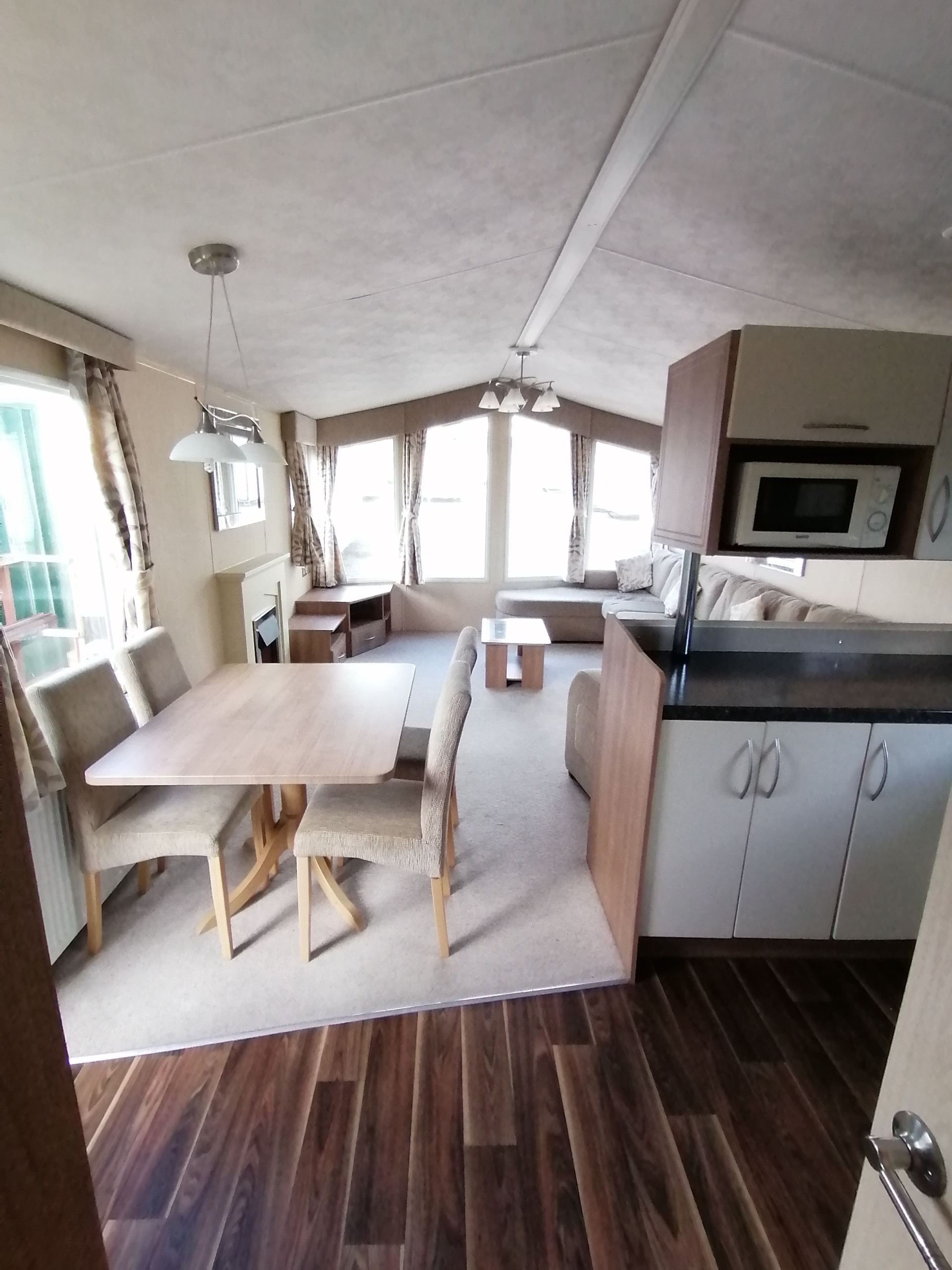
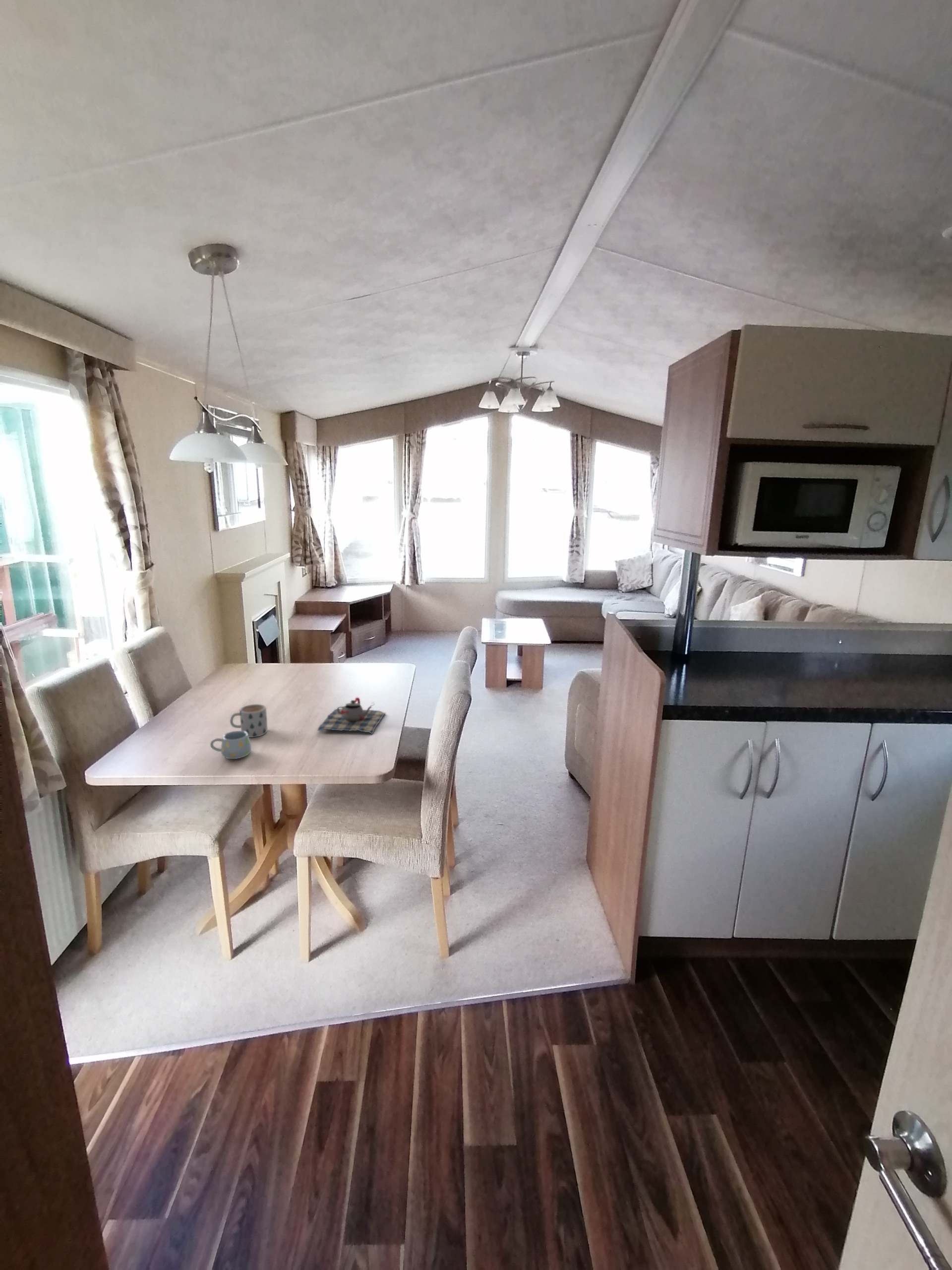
+ mug [230,703,268,738]
+ mug [210,730,252,760]
+ teapot [317,697,386,735]
